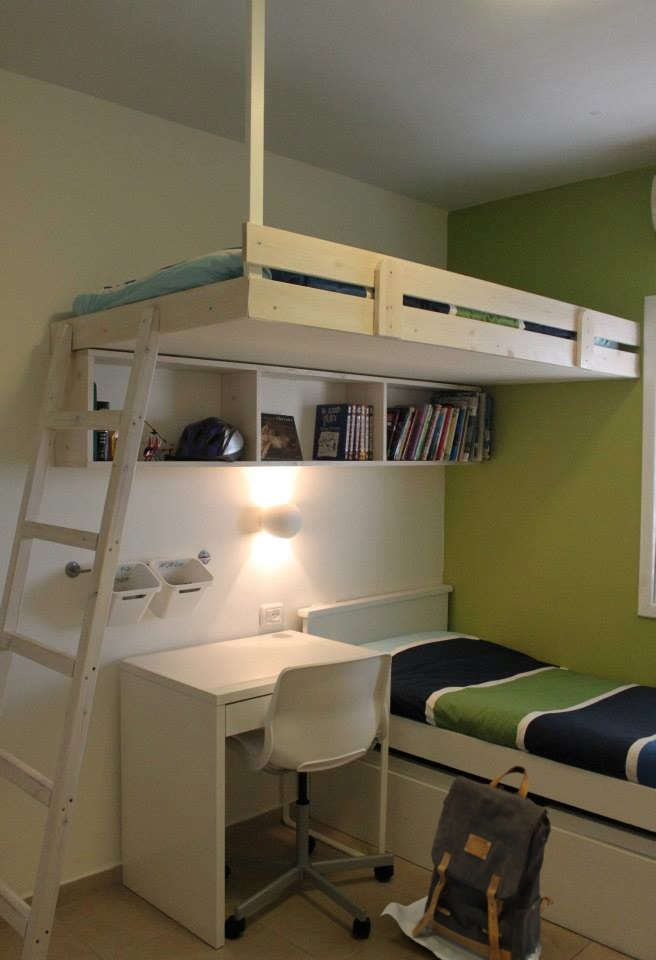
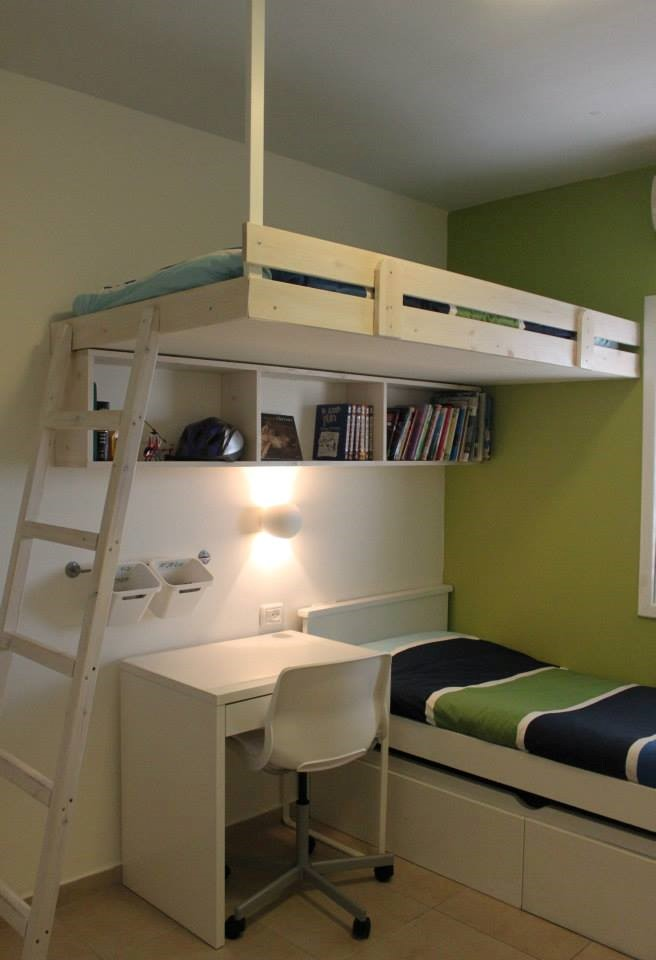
- backpack [380,765,556,960]
